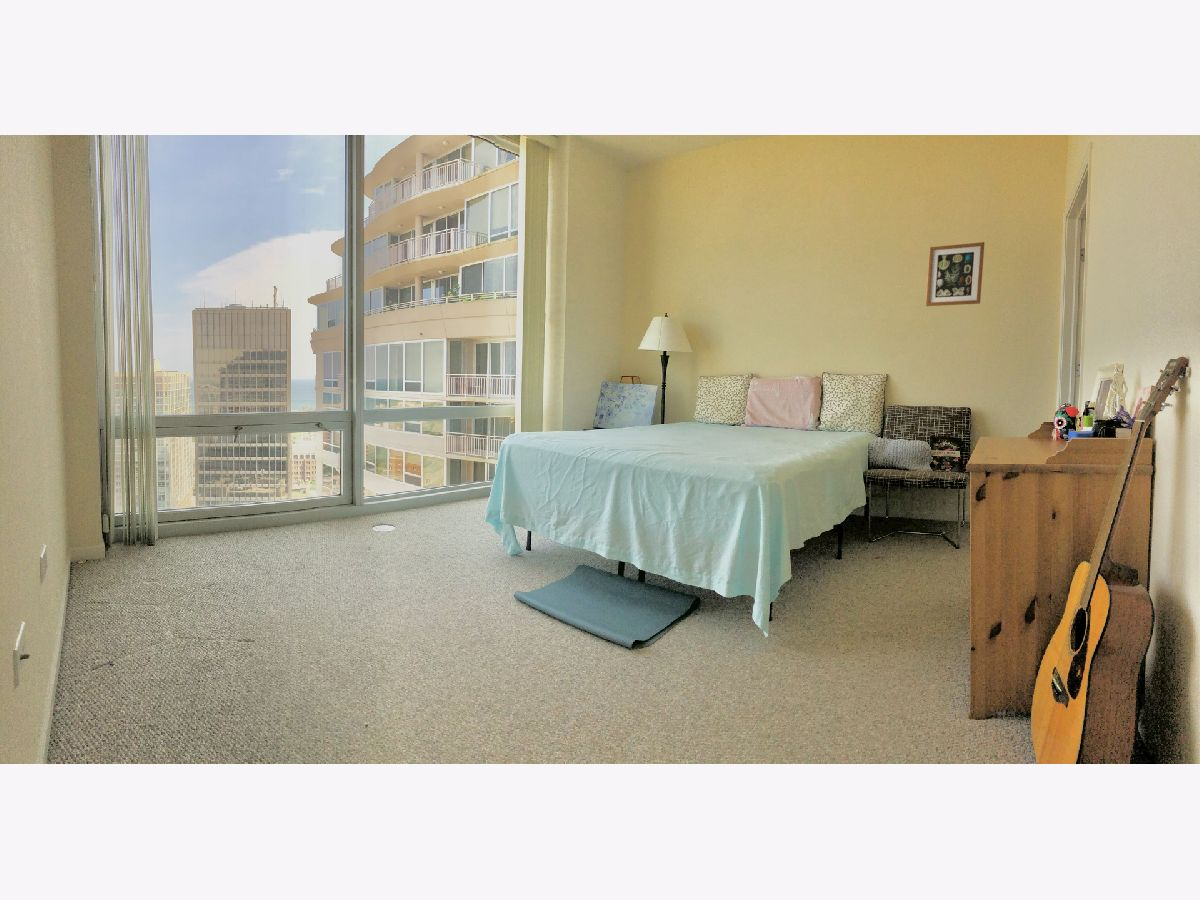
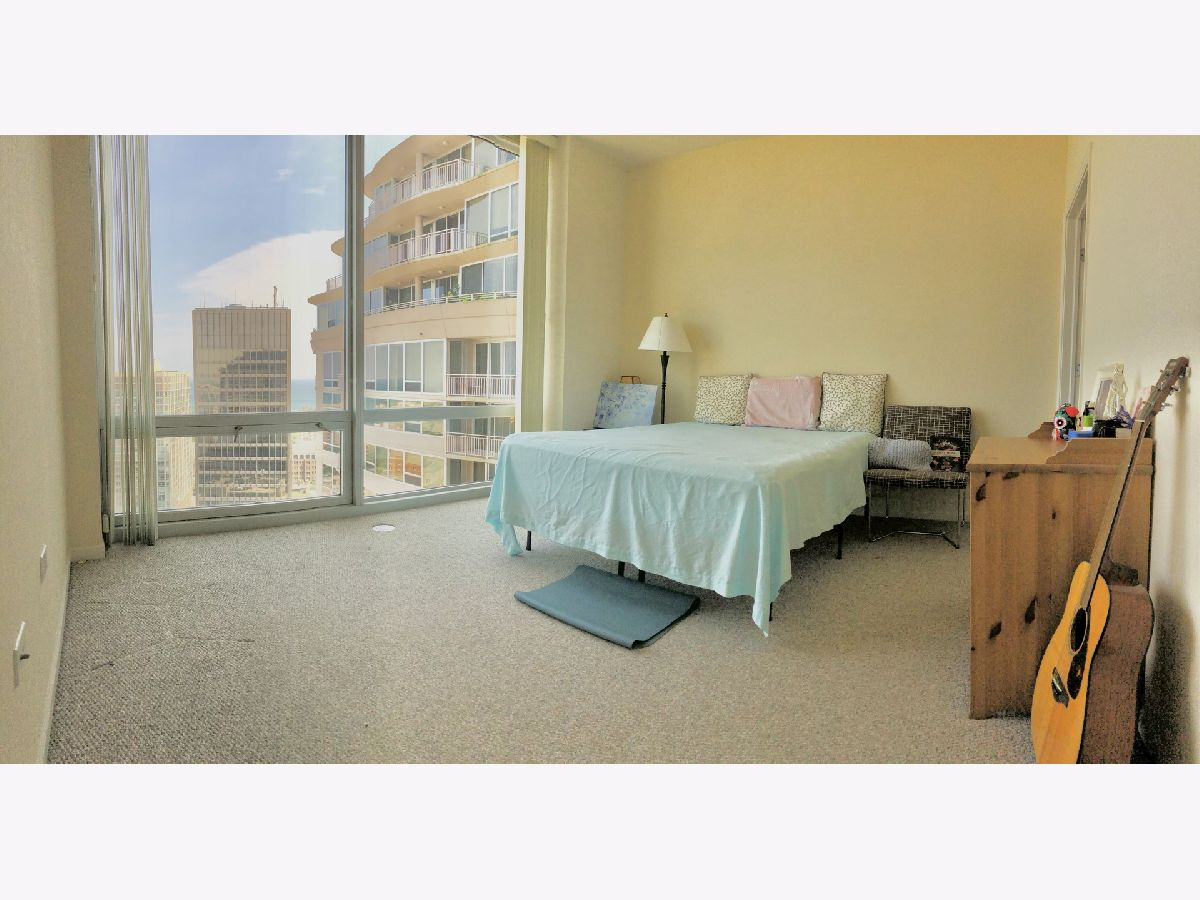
- wall art [925,241,985,307]
